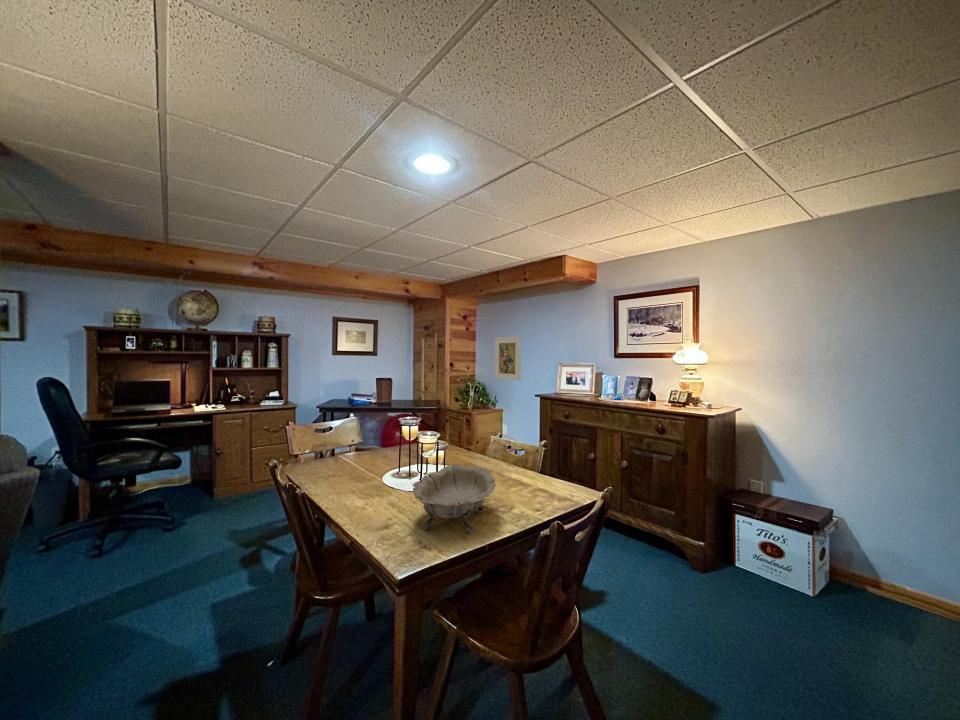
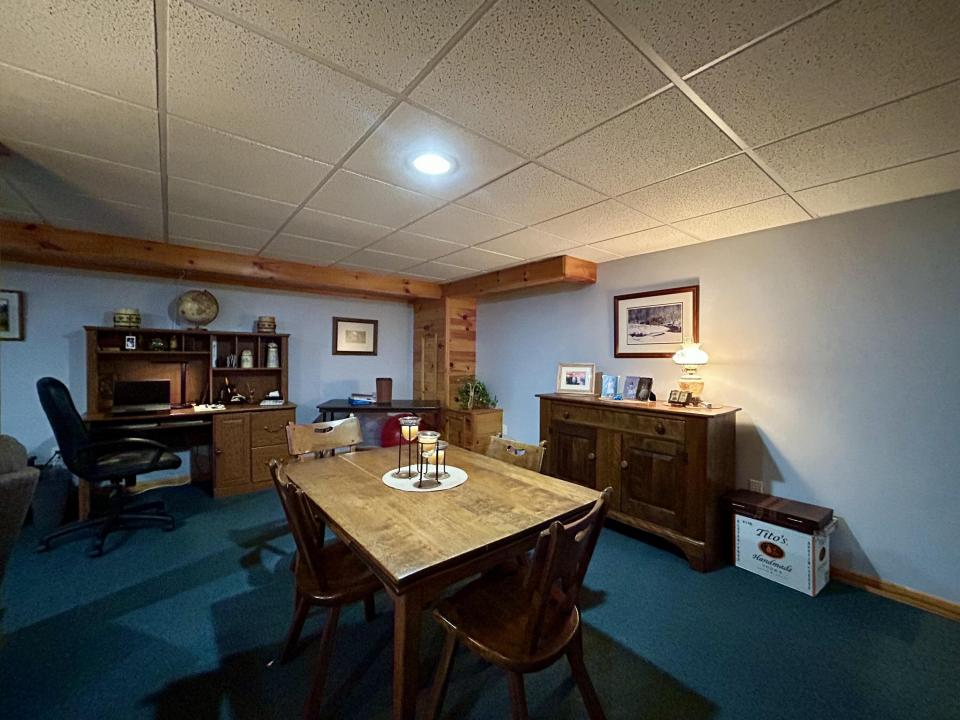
- decorative bowl [412,463,497,535]
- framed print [494,336,522,382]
